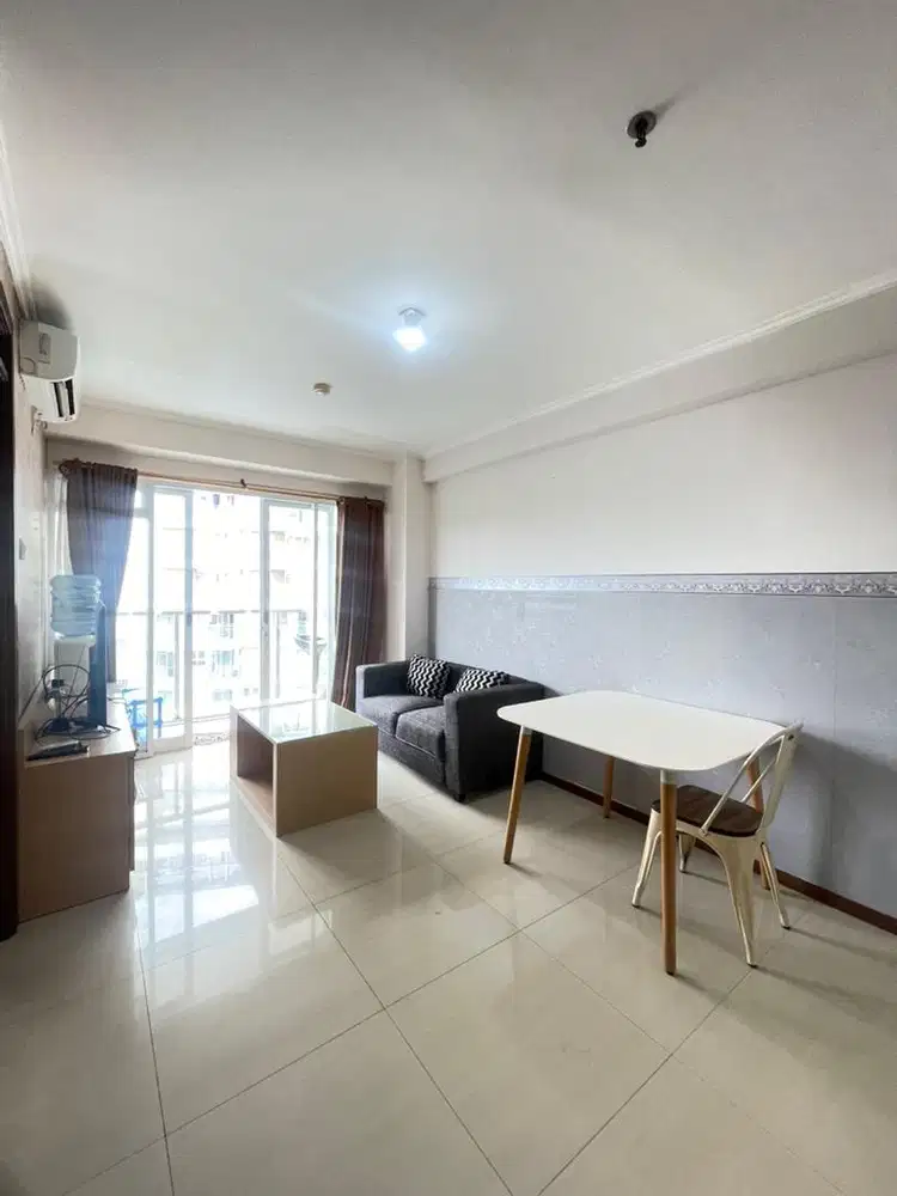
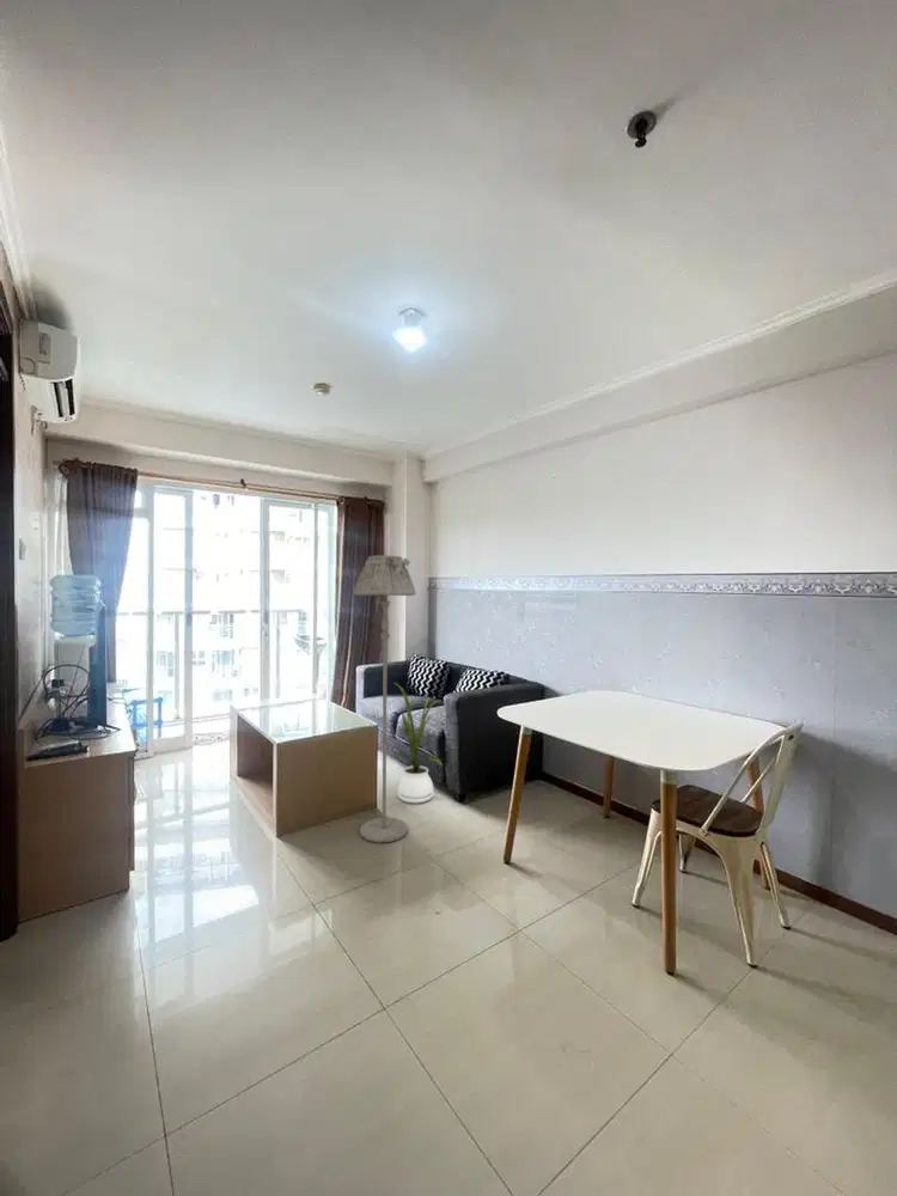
+ house plant [391,682,444,804]
+ floor lamp [353,554,417,844]
